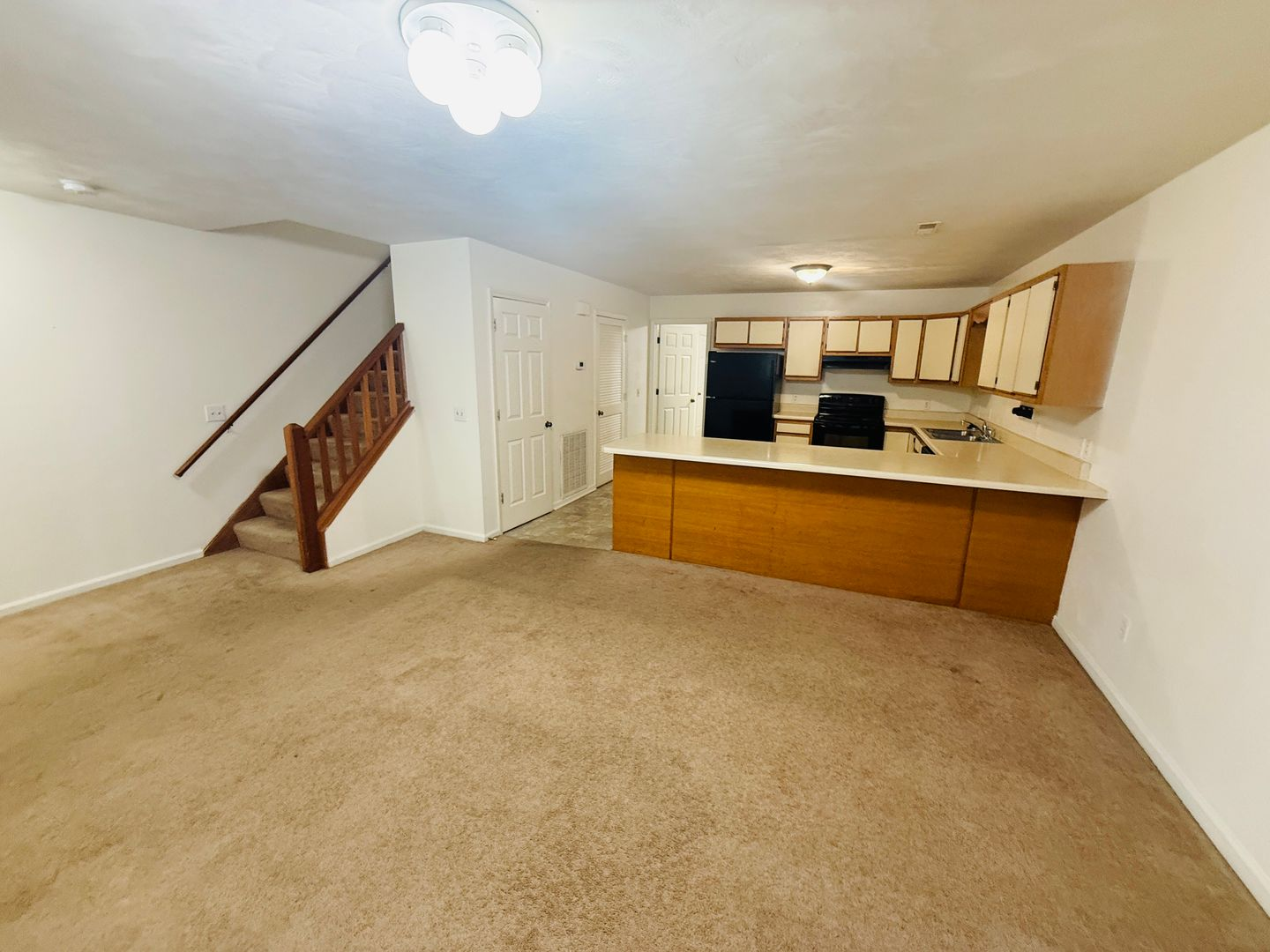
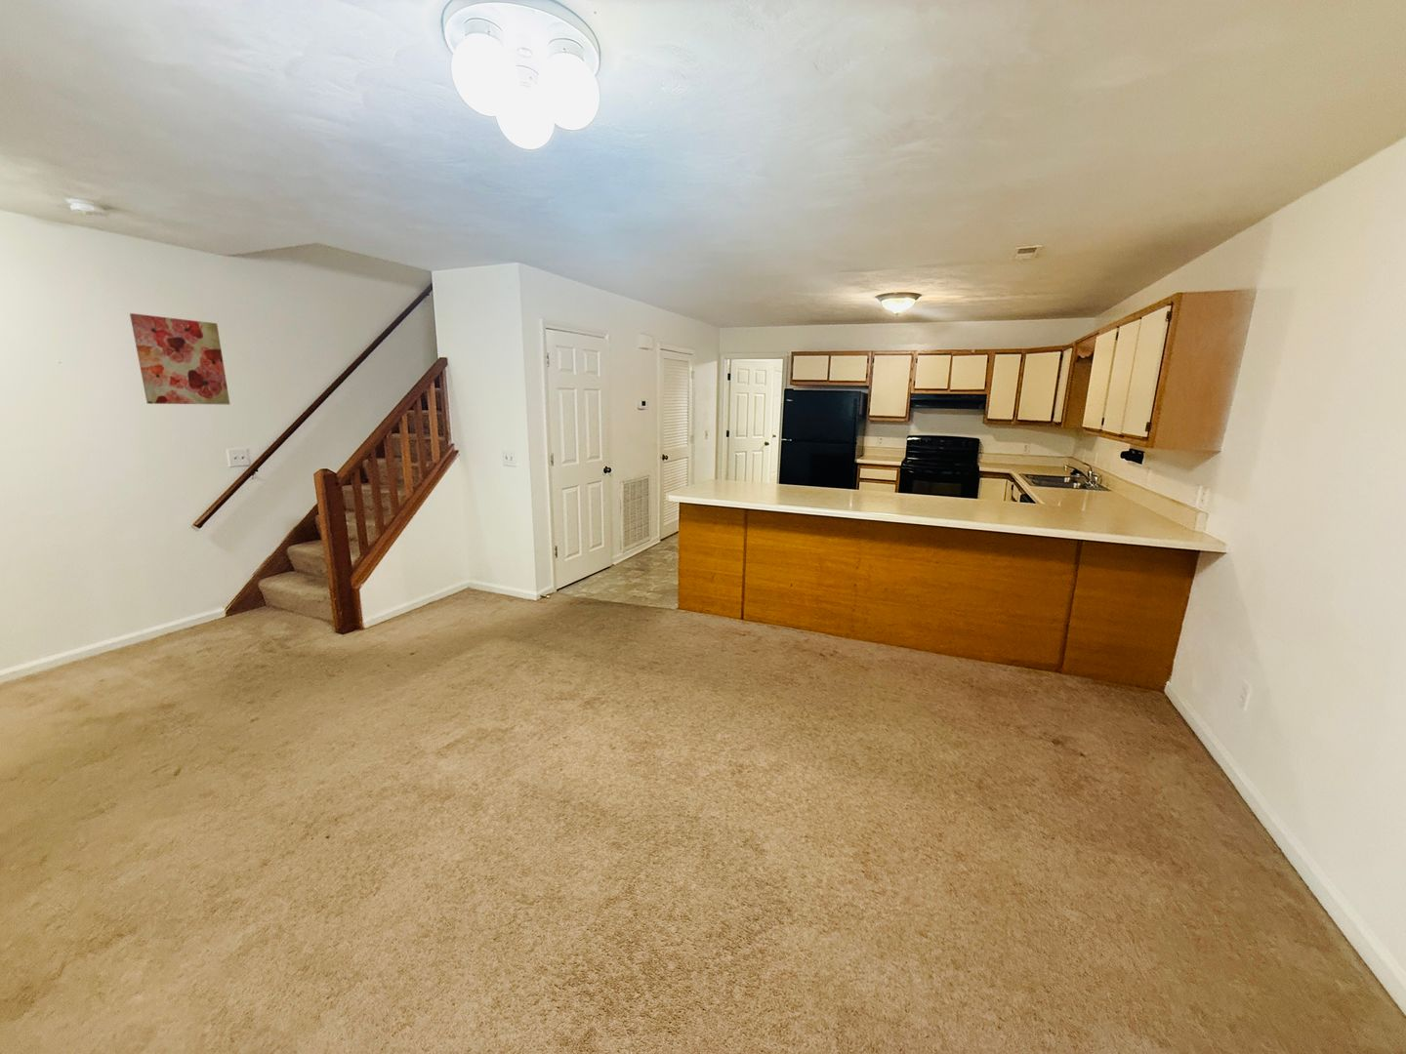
+ wall art [128,312,230,405]
